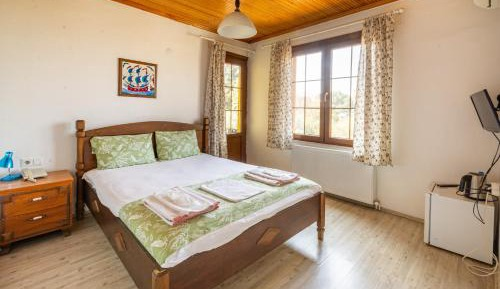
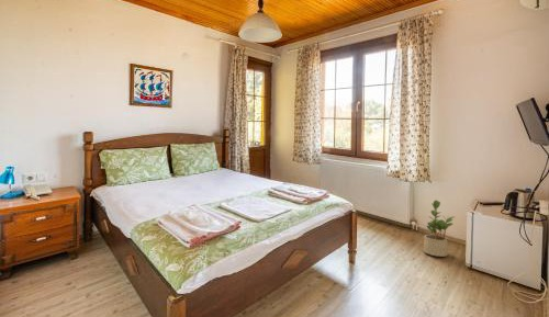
+ potted plant [422,200,456,258]
